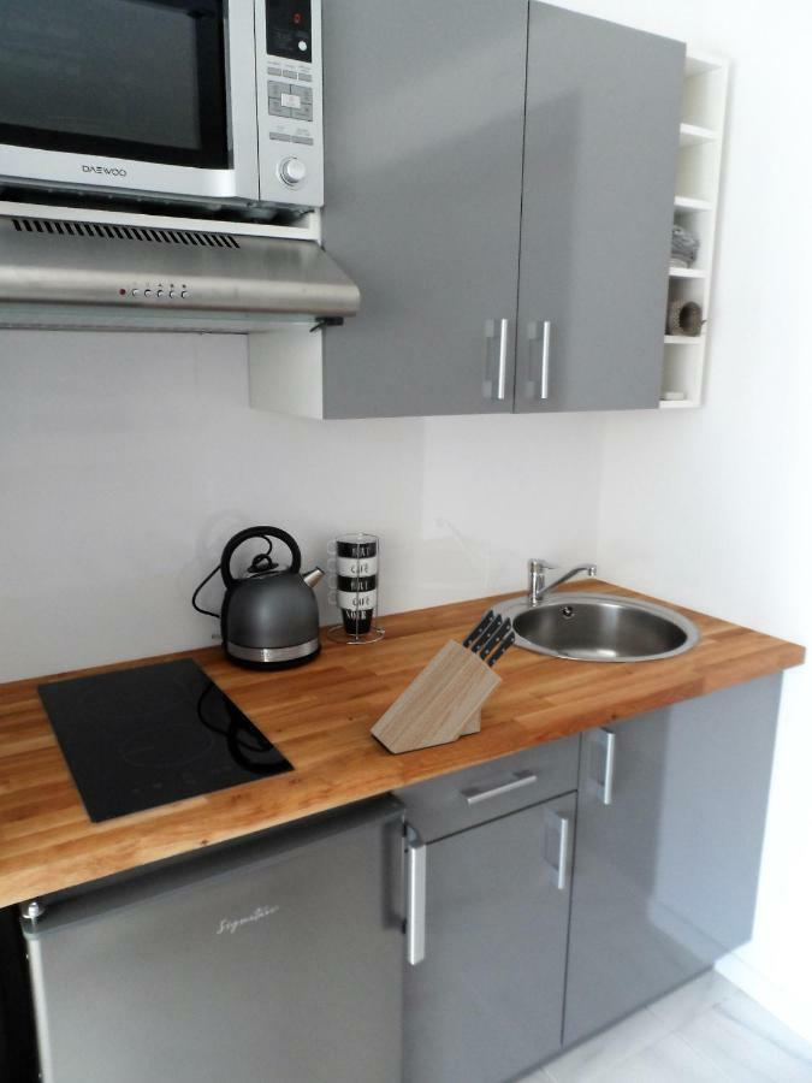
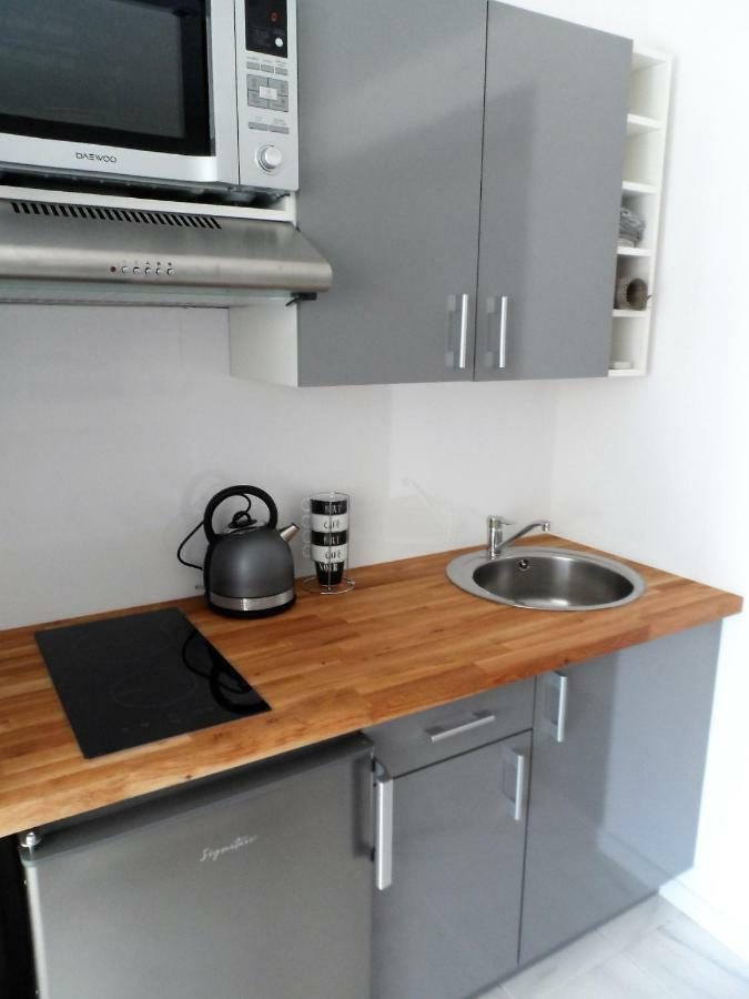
- knife block [369,608,516,754]
